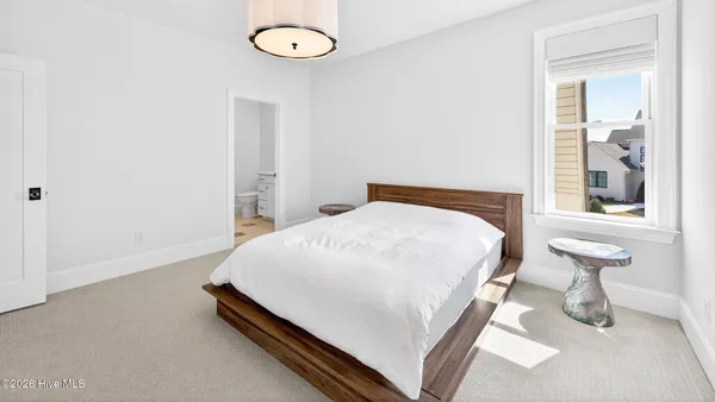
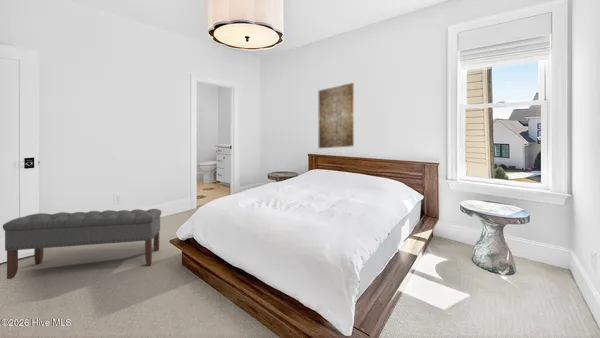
+ wall art [318,82,355,149]
+ bench [2,208,162,280]
